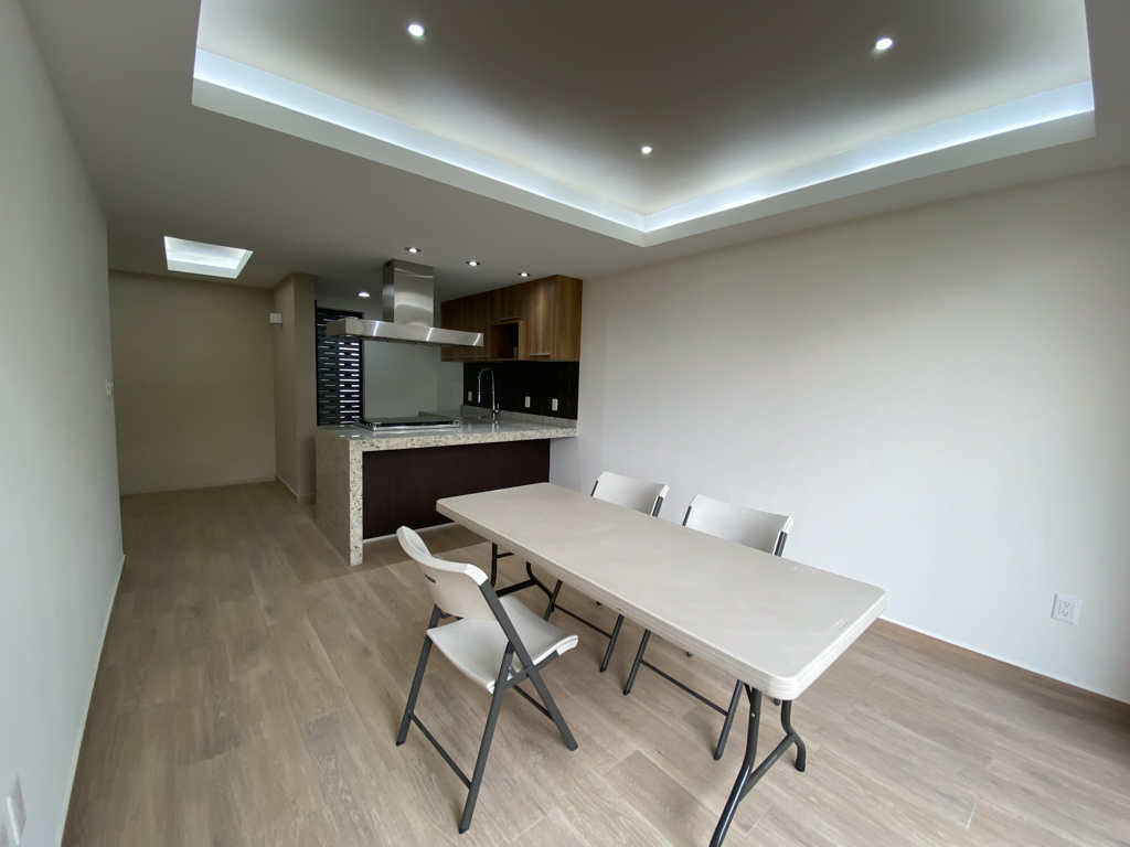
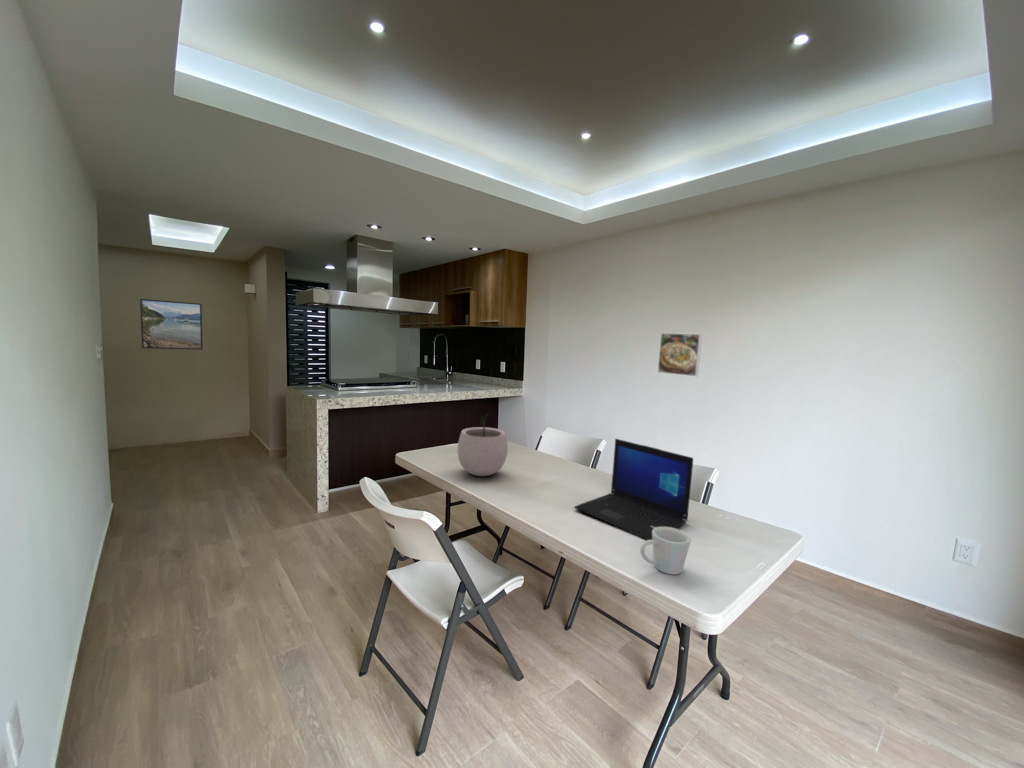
+ laptop [573,438,694,541]
+ plant pot [457,413,509,477]
+ mug [640,527,692,576]
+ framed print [139,298,204,351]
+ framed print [656,332,703,377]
